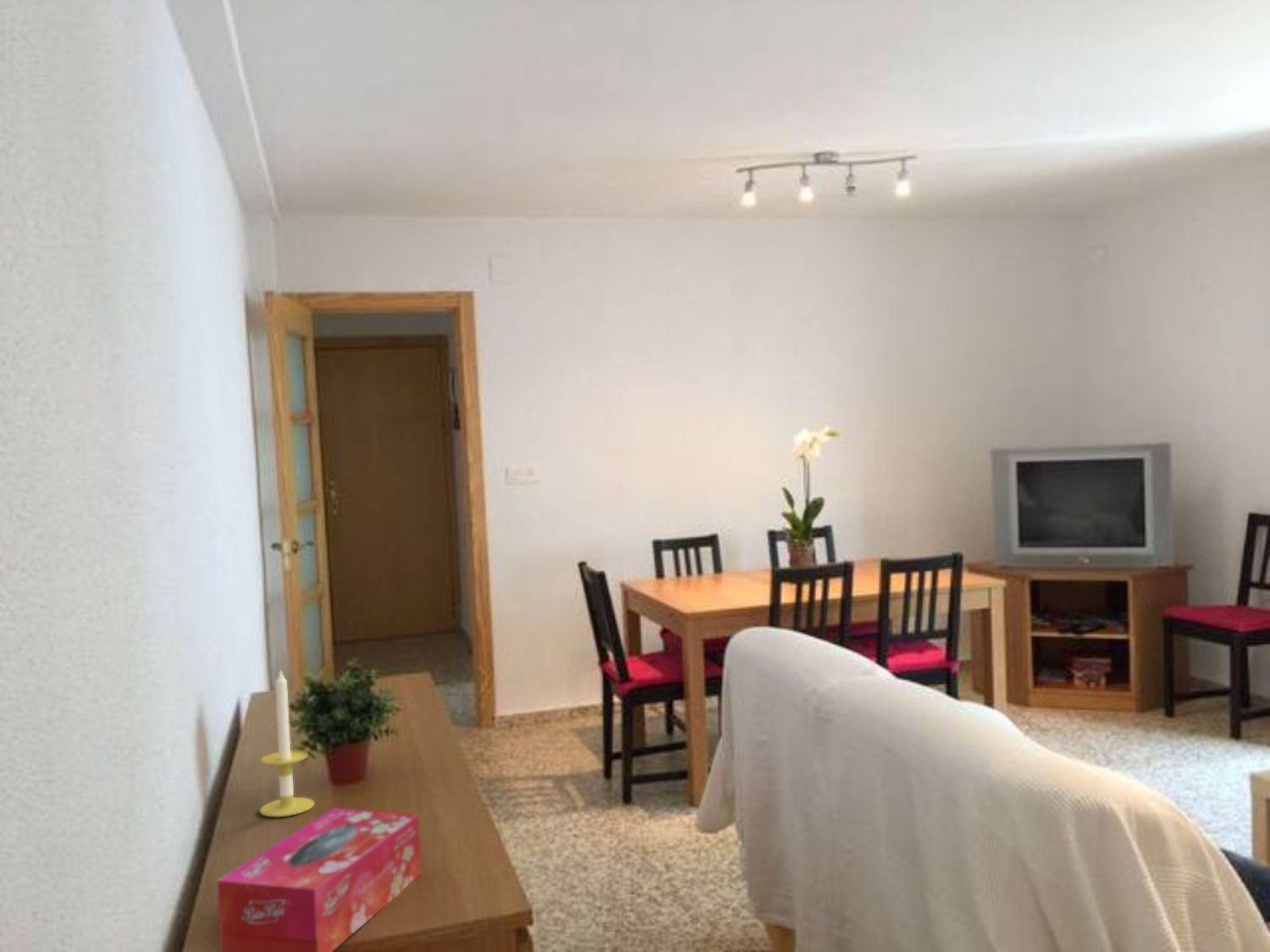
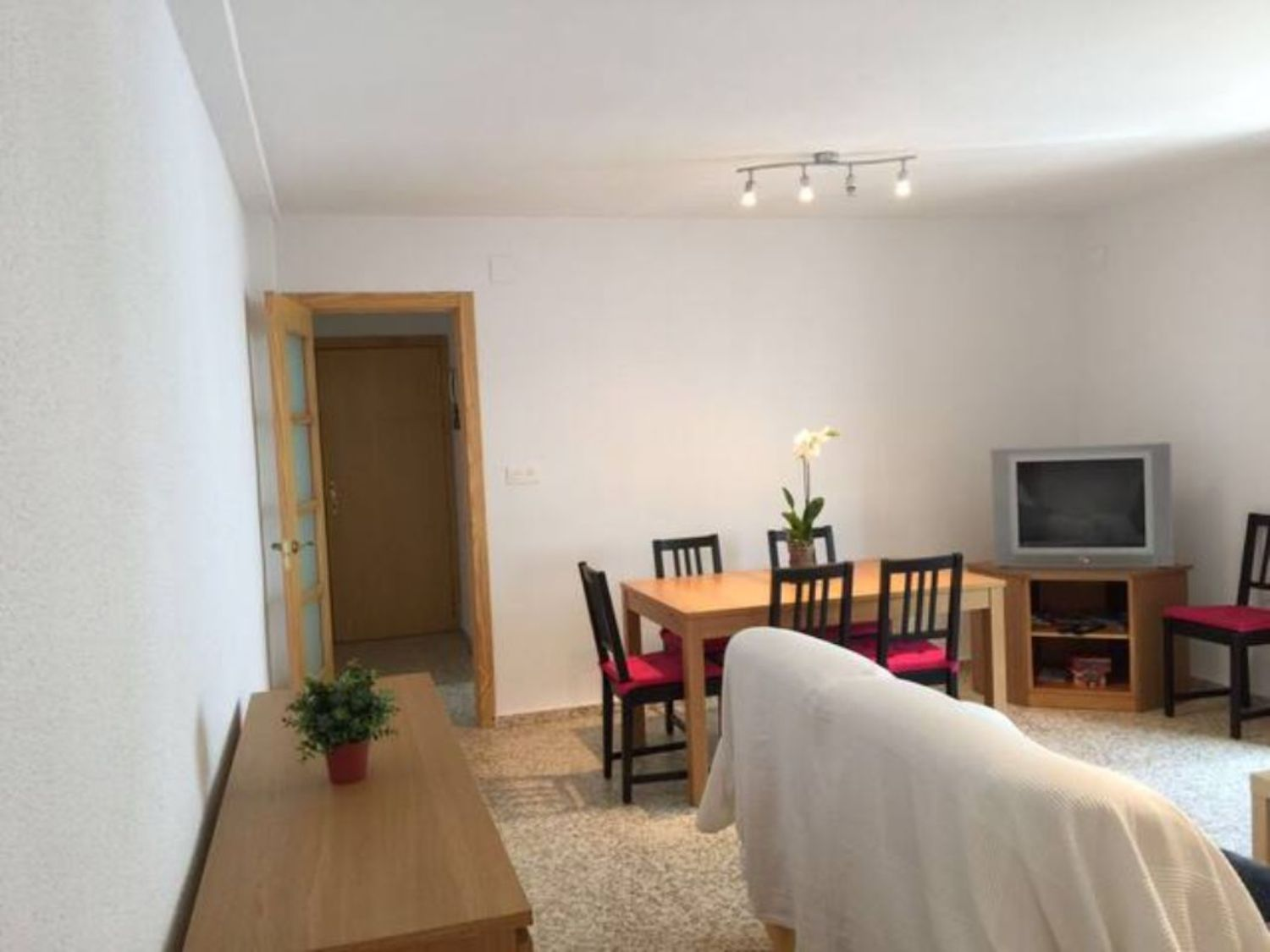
- candle [259,667,316,817]
- tissue box [217,807,422,952]
